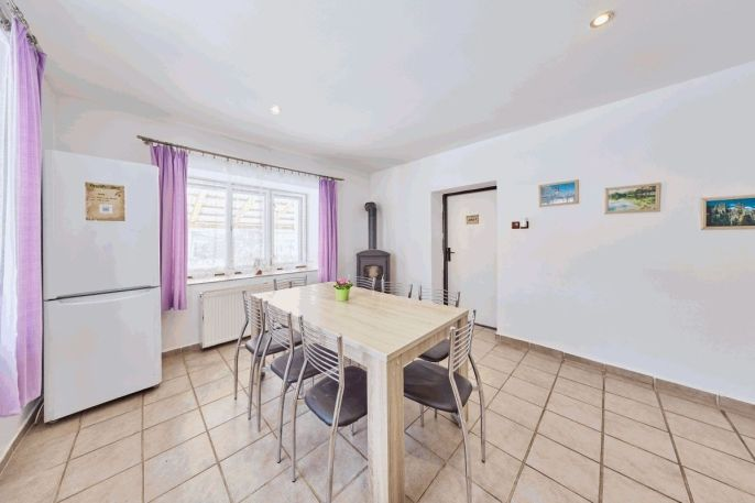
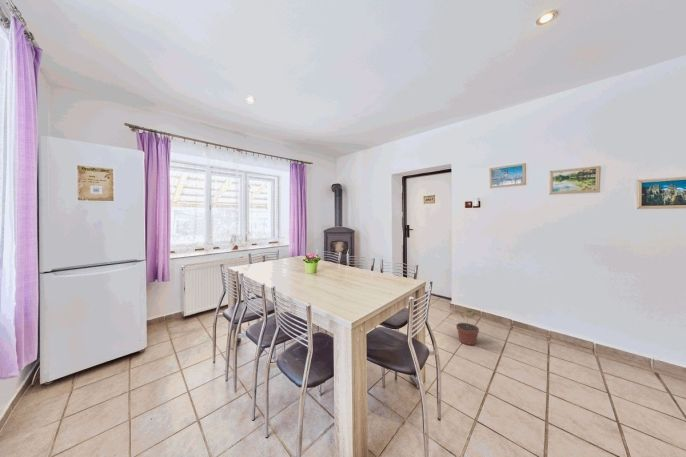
+ potted plant [455,310,480,346]
